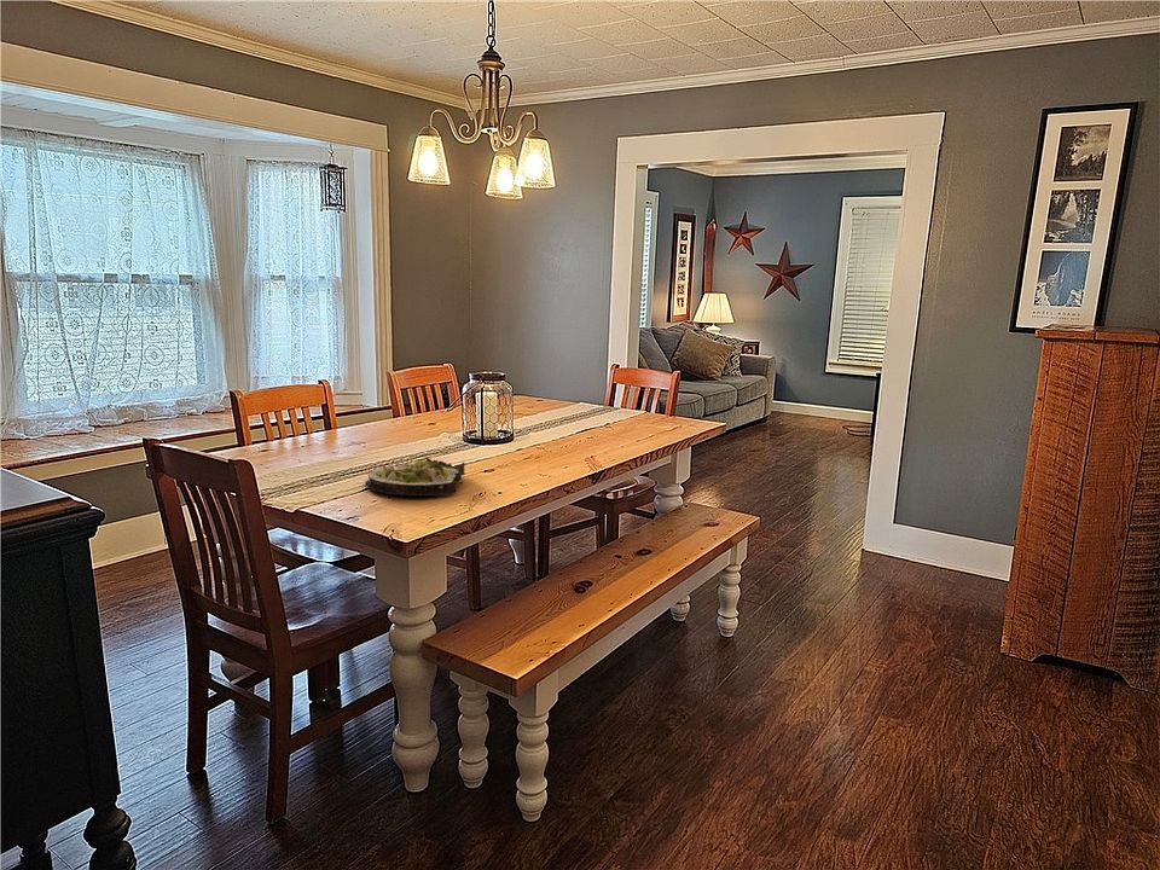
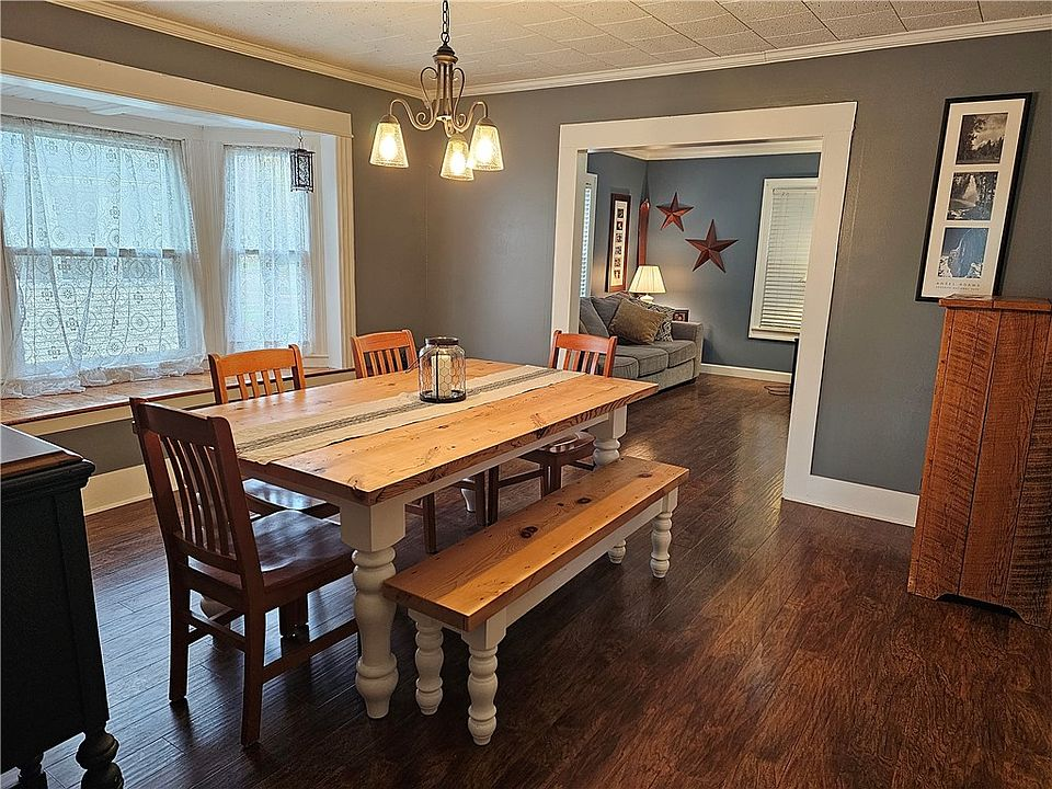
- salad plate [364,457,466,497]
